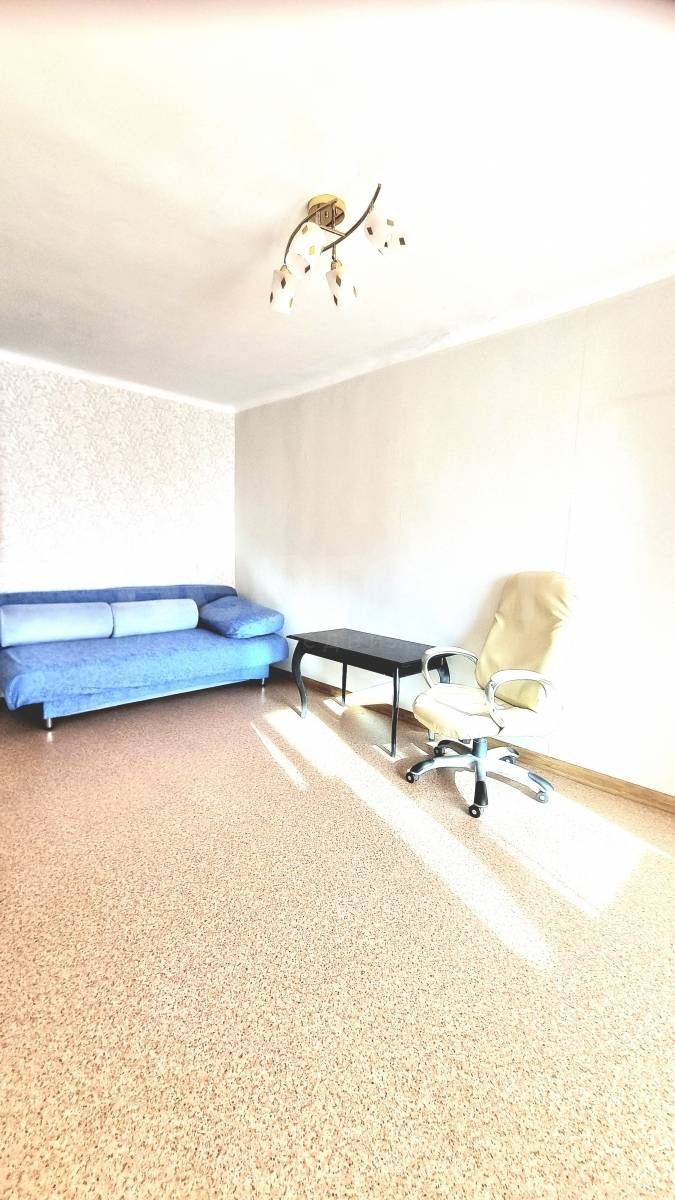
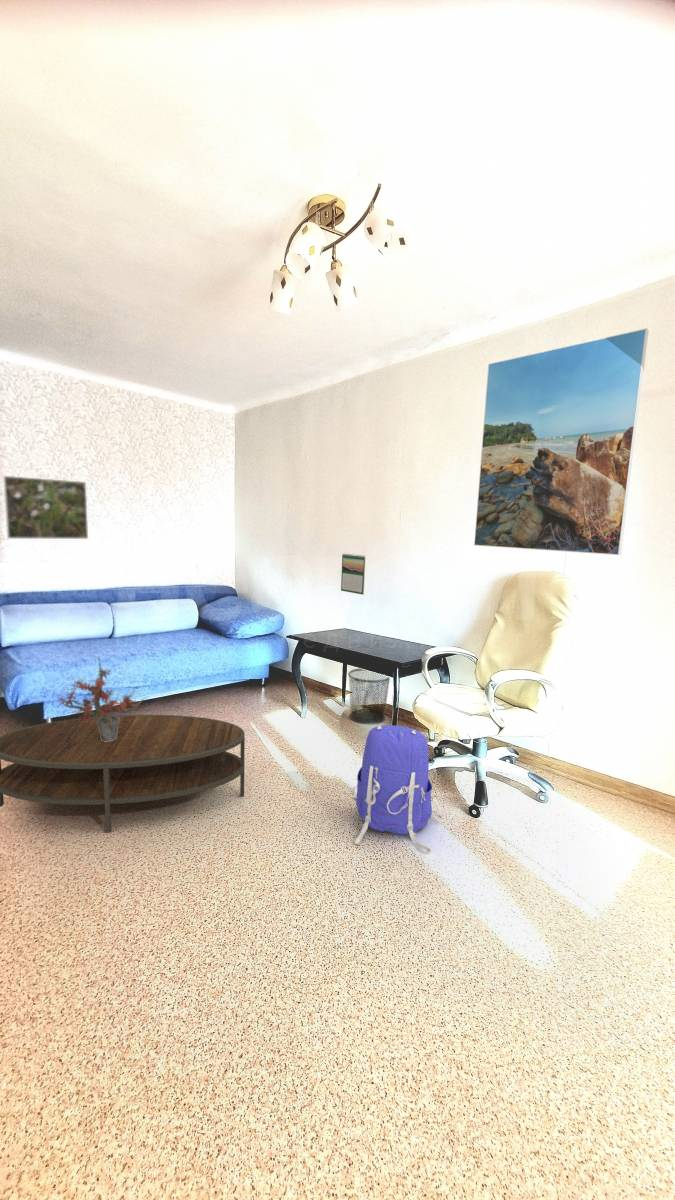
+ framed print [473,327,650,556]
+ calendar [340,552,366,596]
+ coffee table [0,714,246,834]
+ waste bin [347,667,391,725]
+ potted plant [55,655,150,742]
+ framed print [2,475,89,540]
+ backpack [351,724,444,855]
